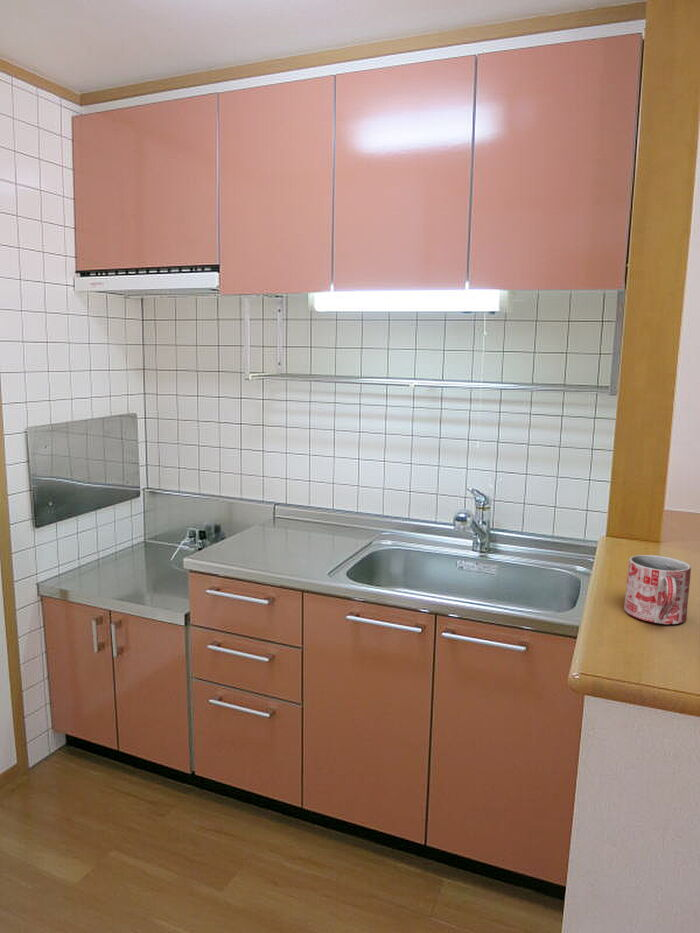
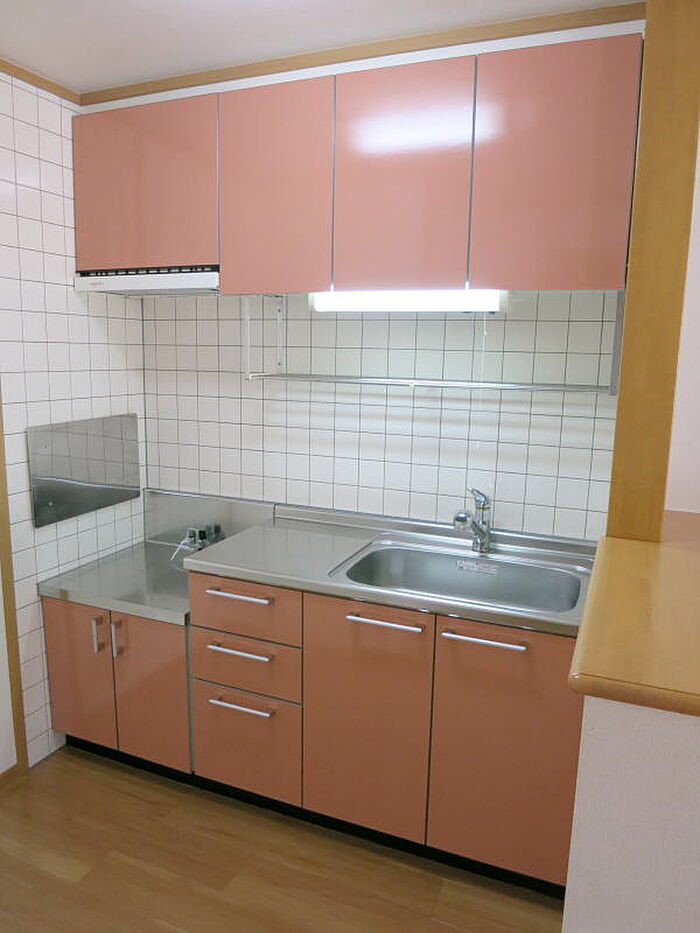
- mug [623,554,692,625]
